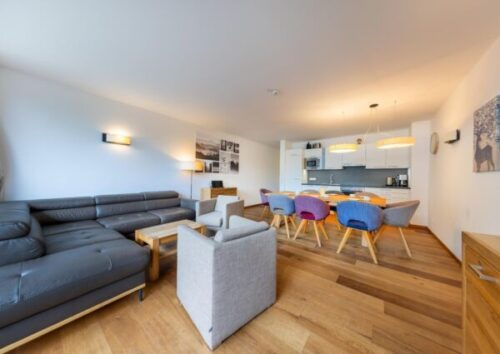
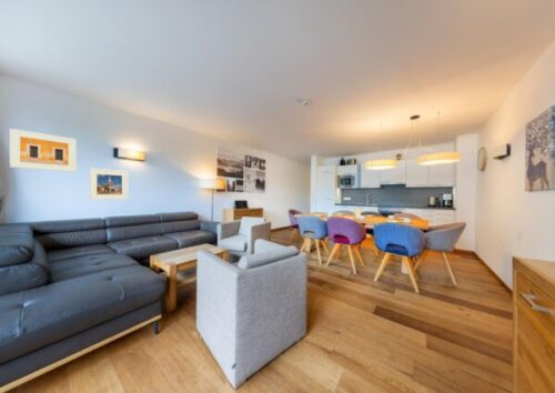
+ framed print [89,168,129,201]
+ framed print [9,128,78,173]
